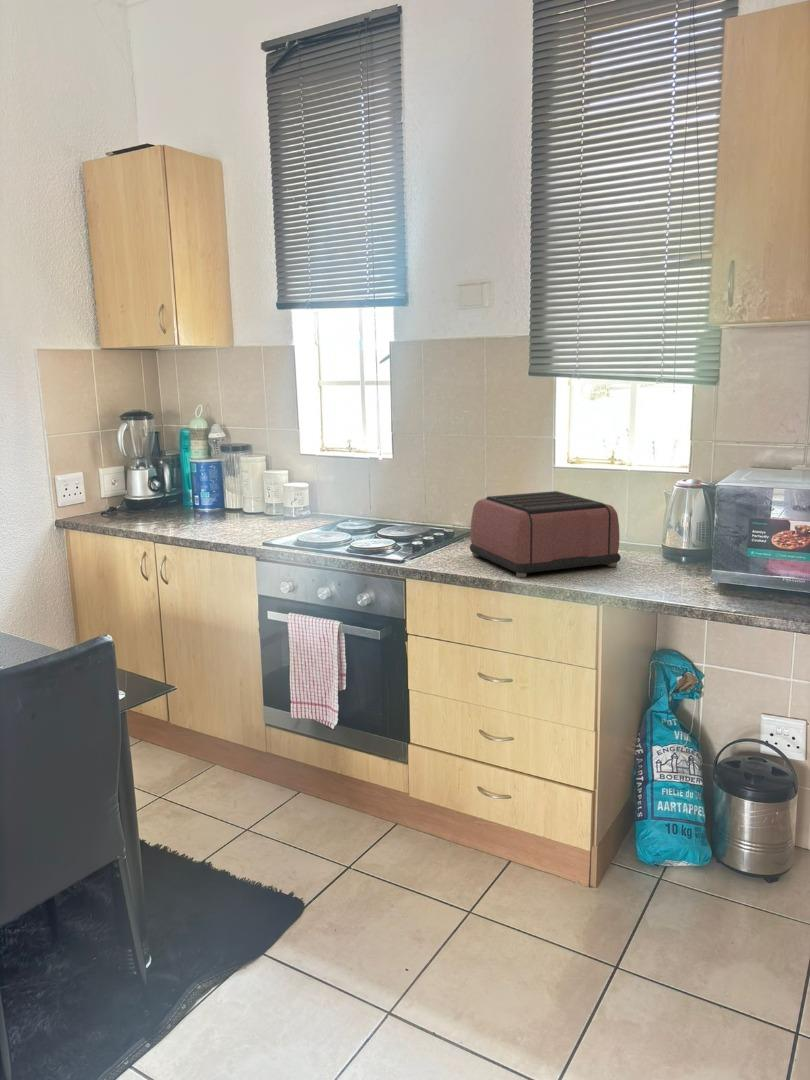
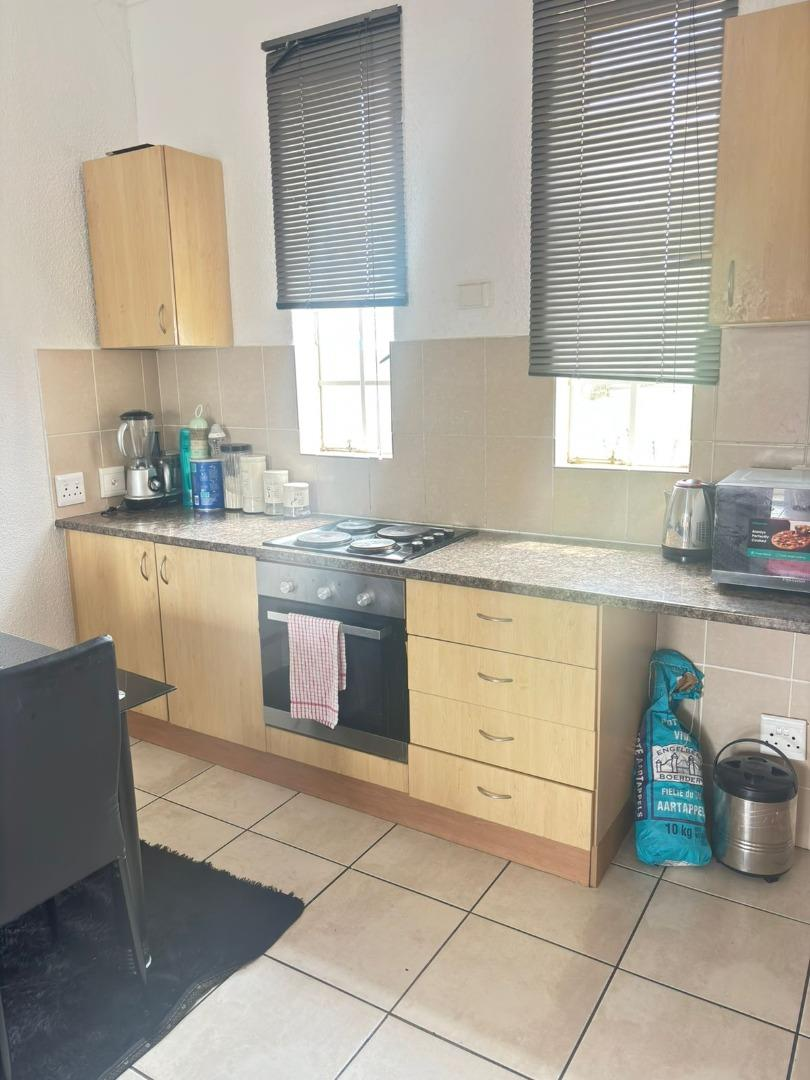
- toaster [469,490,622,579]
